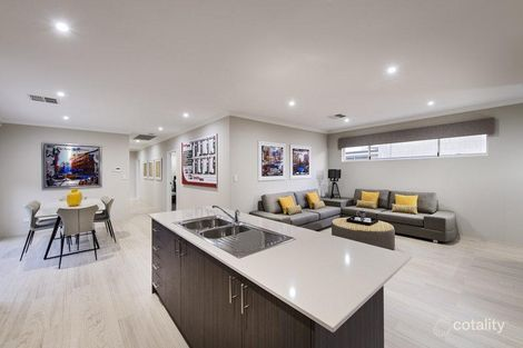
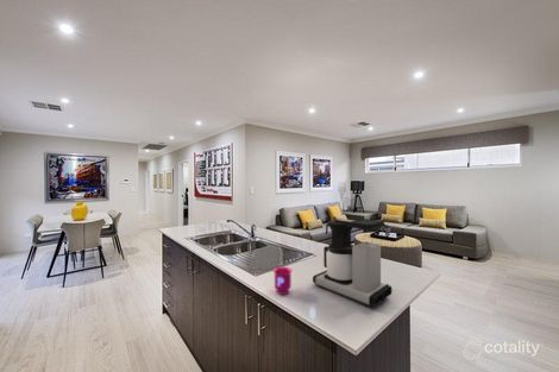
+ coffee maker [312,217,392,308]
+ mug [271,266,294,296]
